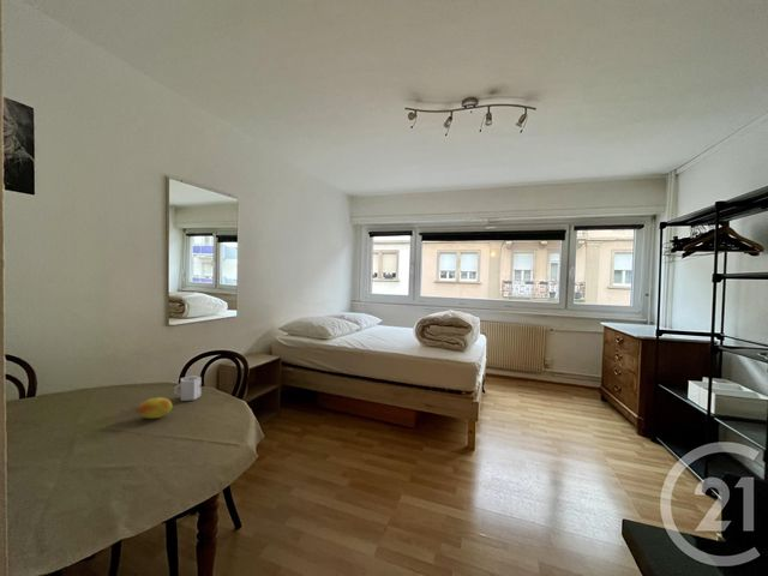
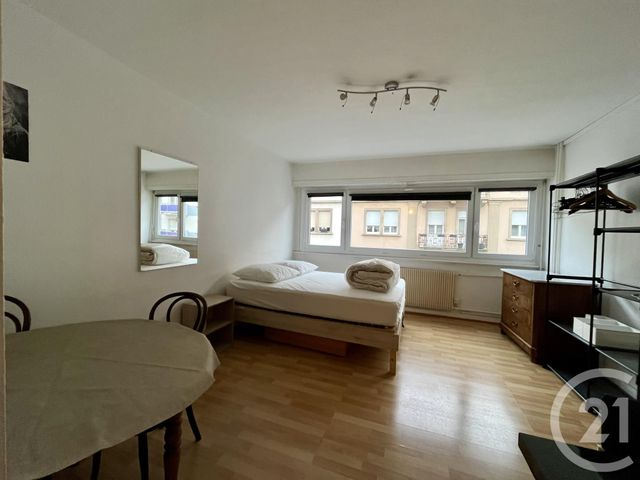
- cup [173,374,203,402]
- fruit [137,396,174,420]
